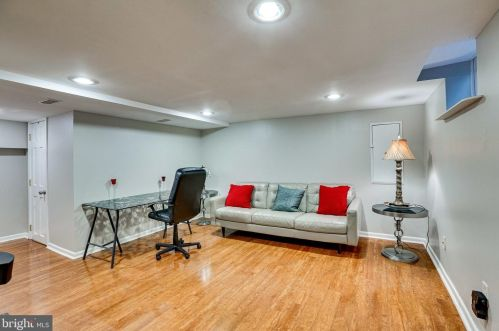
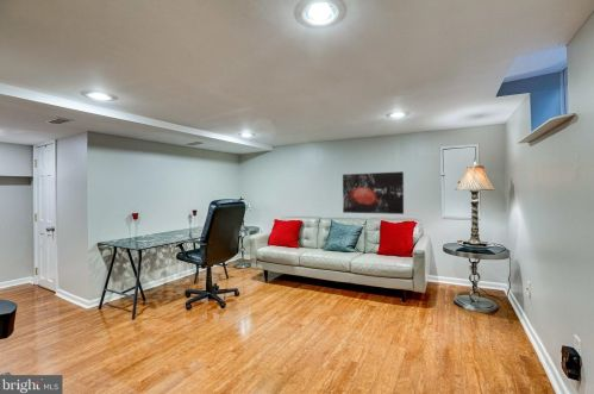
+ wall art [342,170,405,215]
